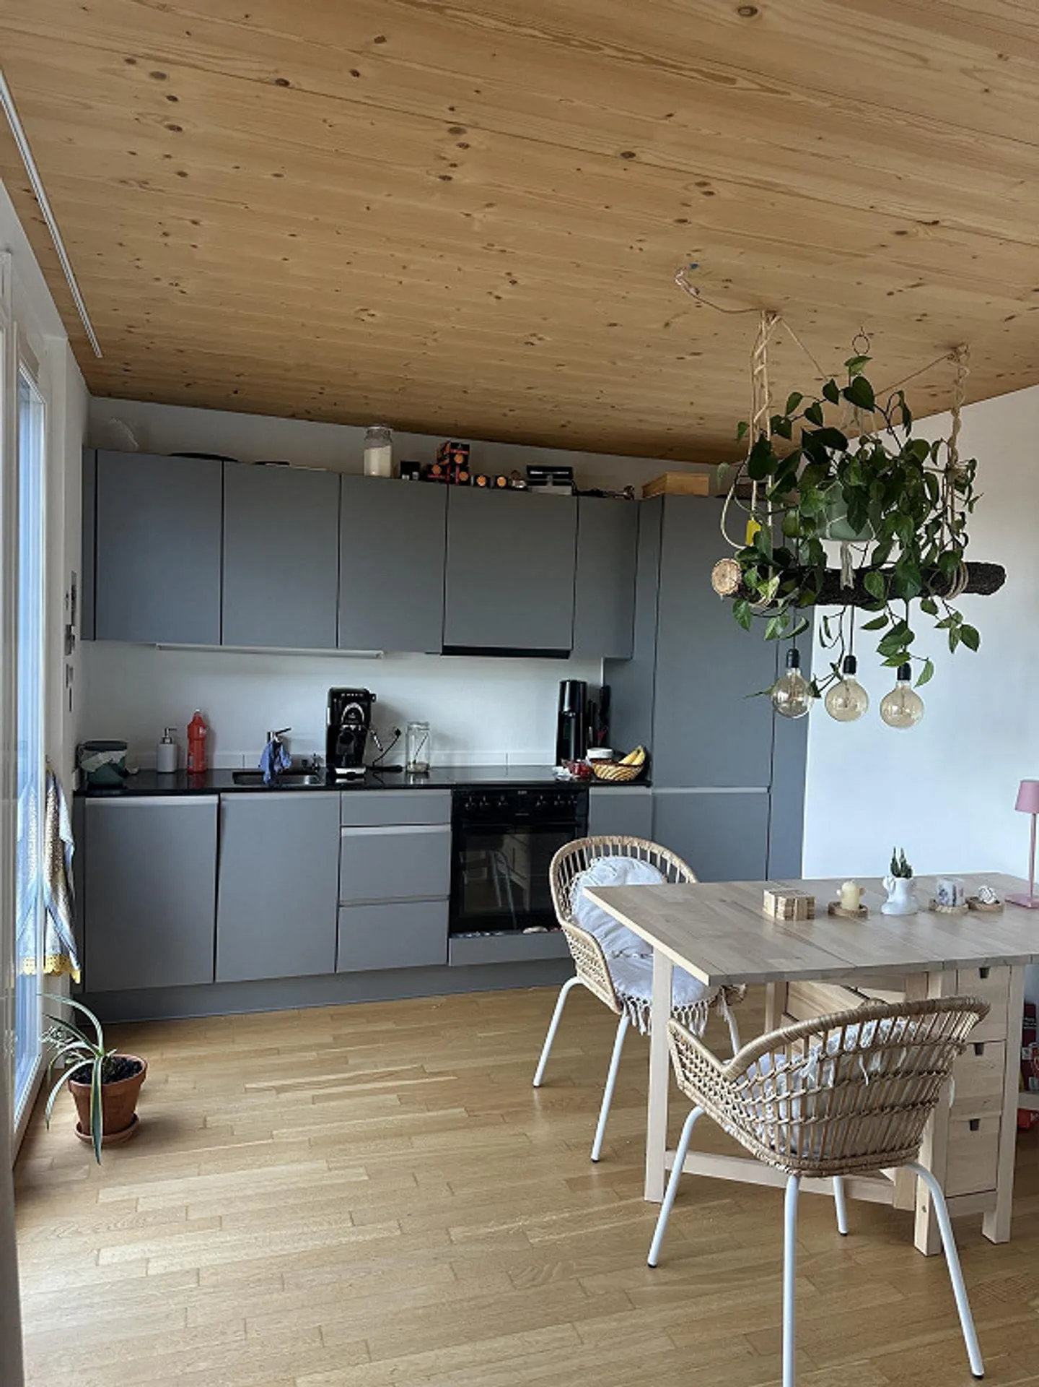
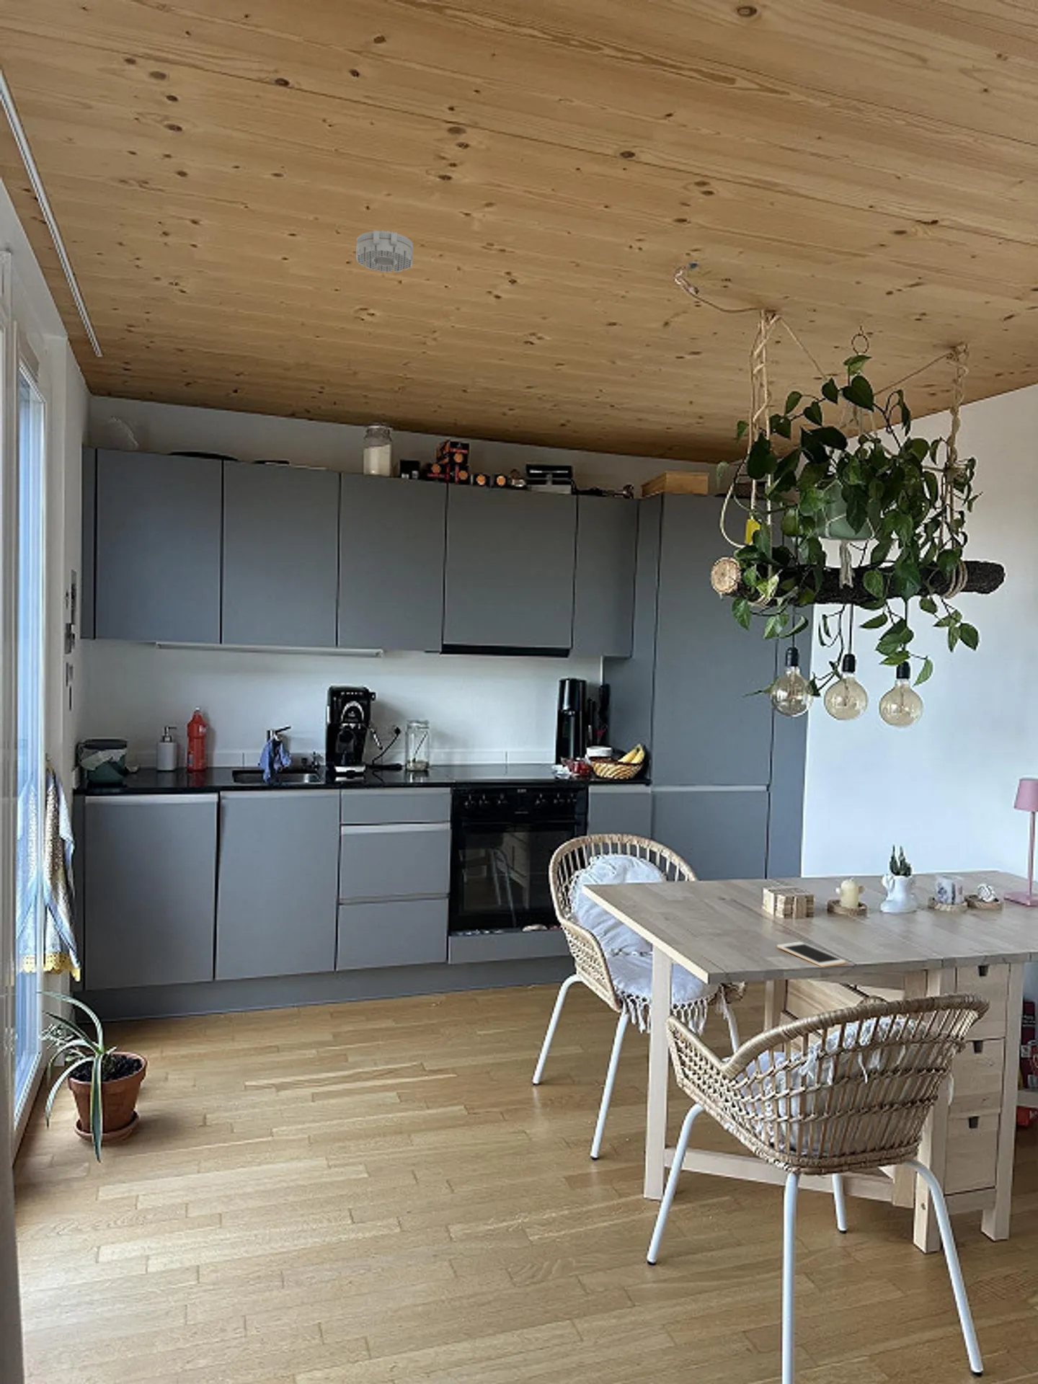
+ cell phone [776,942,847,968]
+ smoke detector [355,229,413,272]
